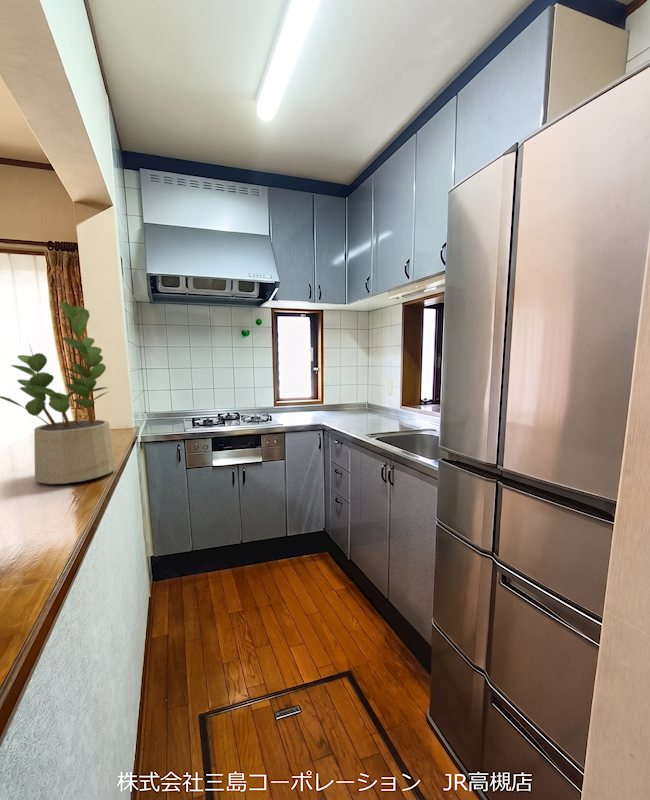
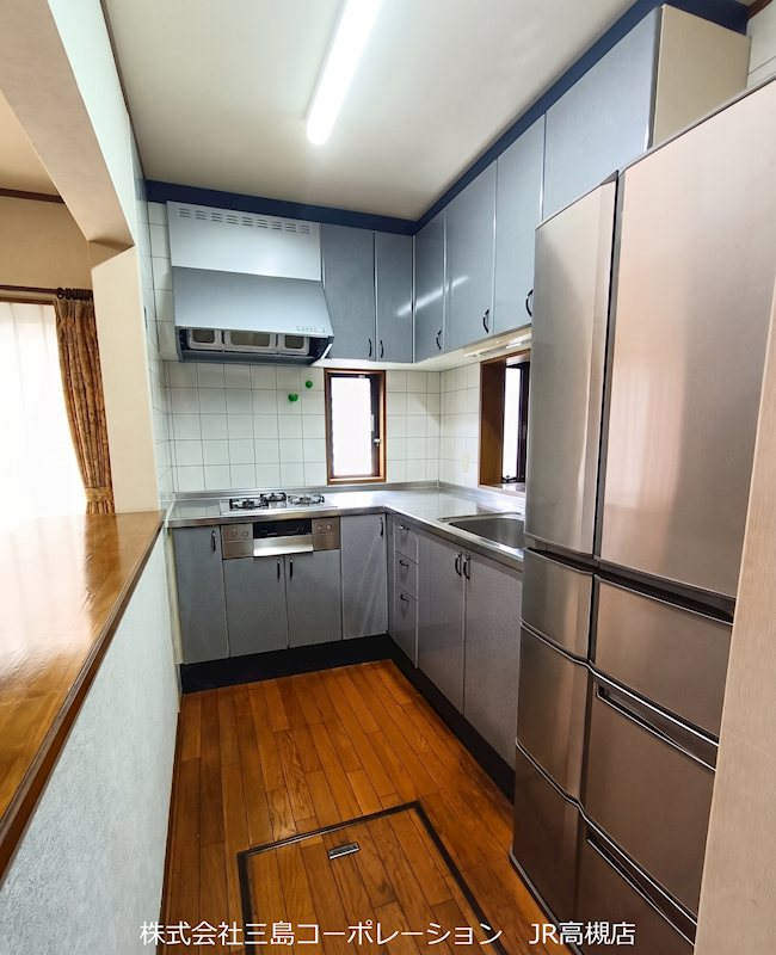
- potted plant [0,301,117,485]
